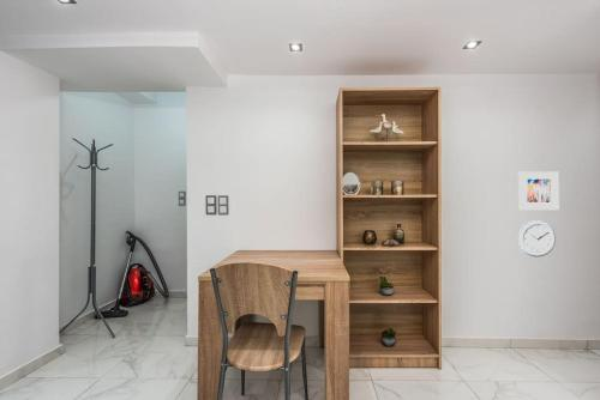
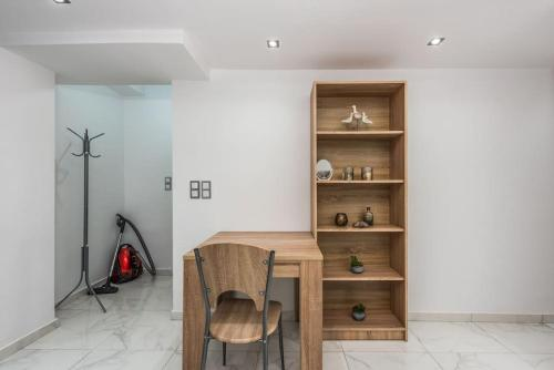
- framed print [517,170,560,211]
- wall clock [517,219,557,259]
